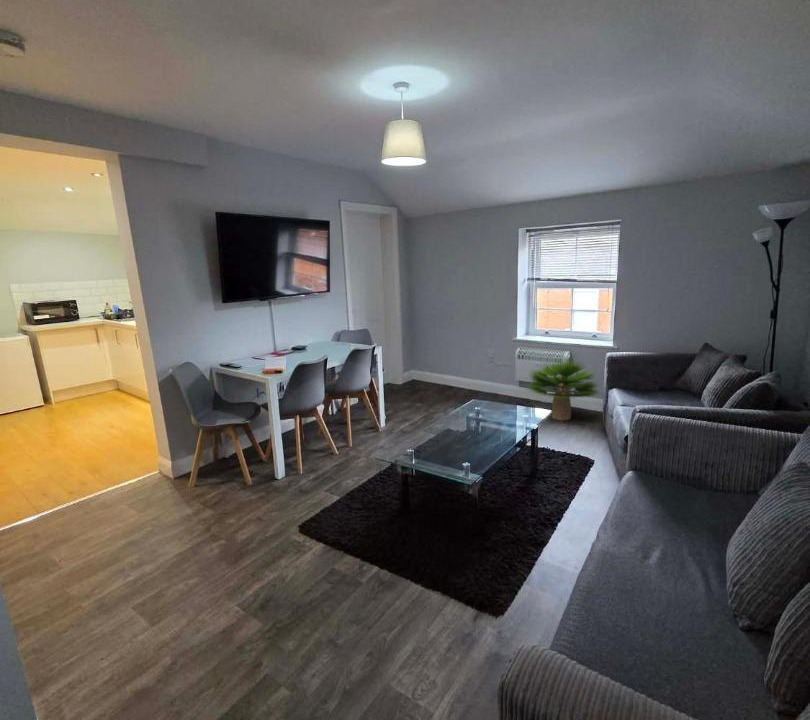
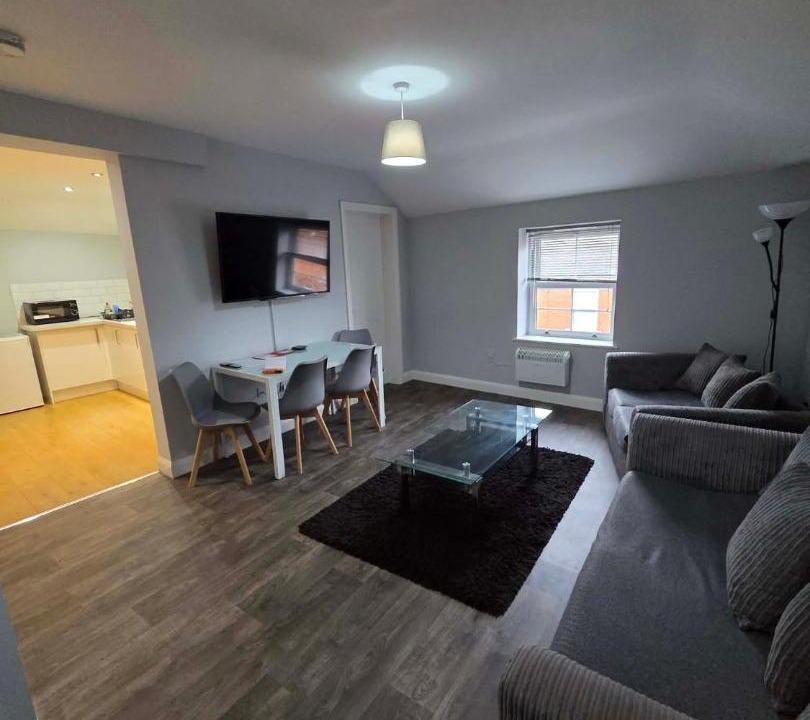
- potted plant [524,357,600,421]
